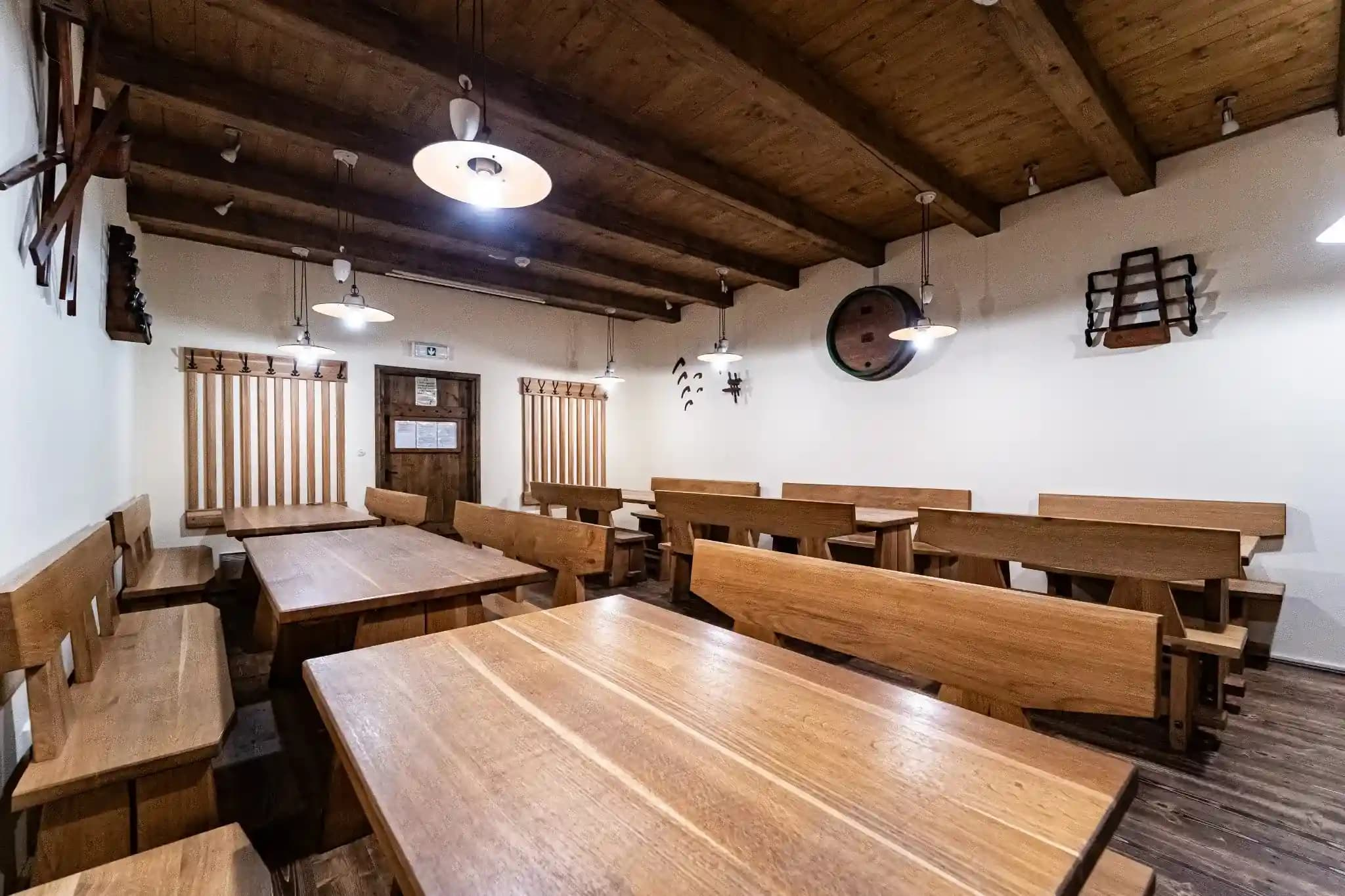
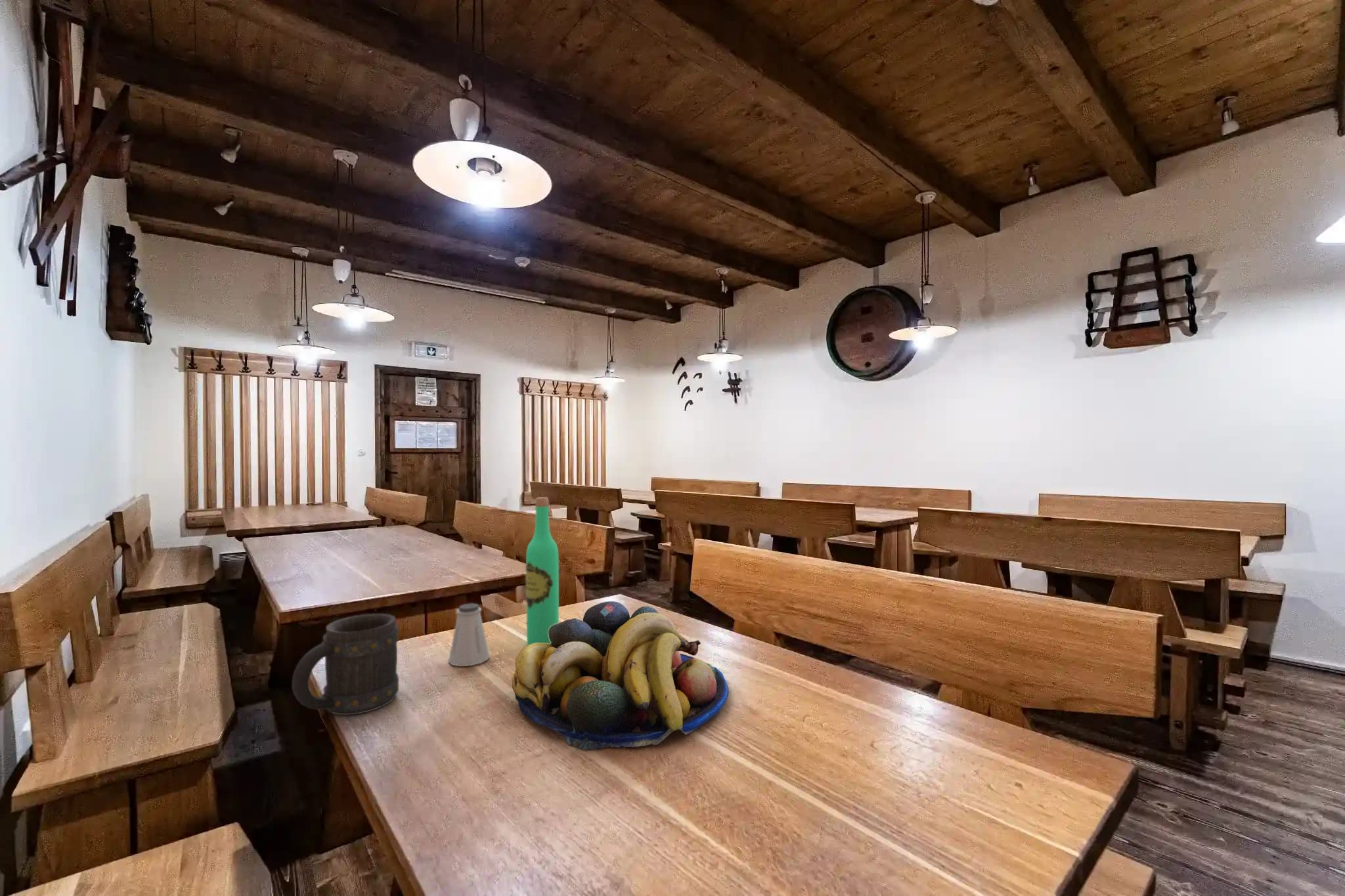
+ fruit bowl [512,601,729,750]
+ saltshaker [448,603,490,667]
+ wine bottle [525,496,560,646]
+ beer mug [292,613,400,715]
